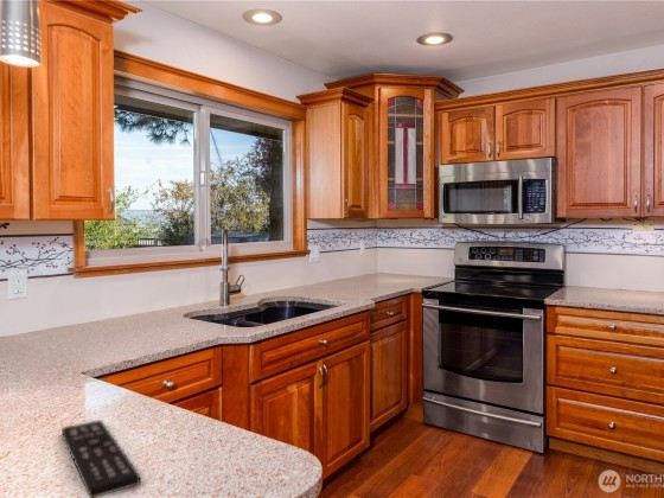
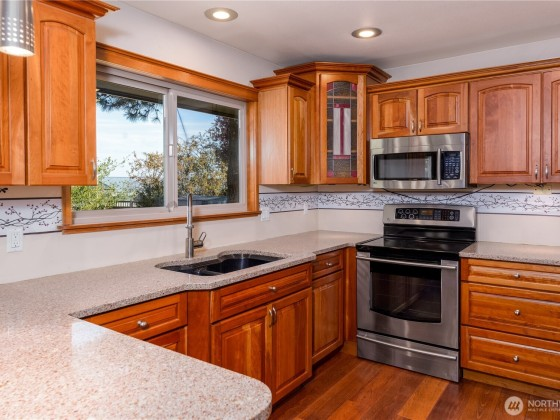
- remote control [60,419,141,498]
